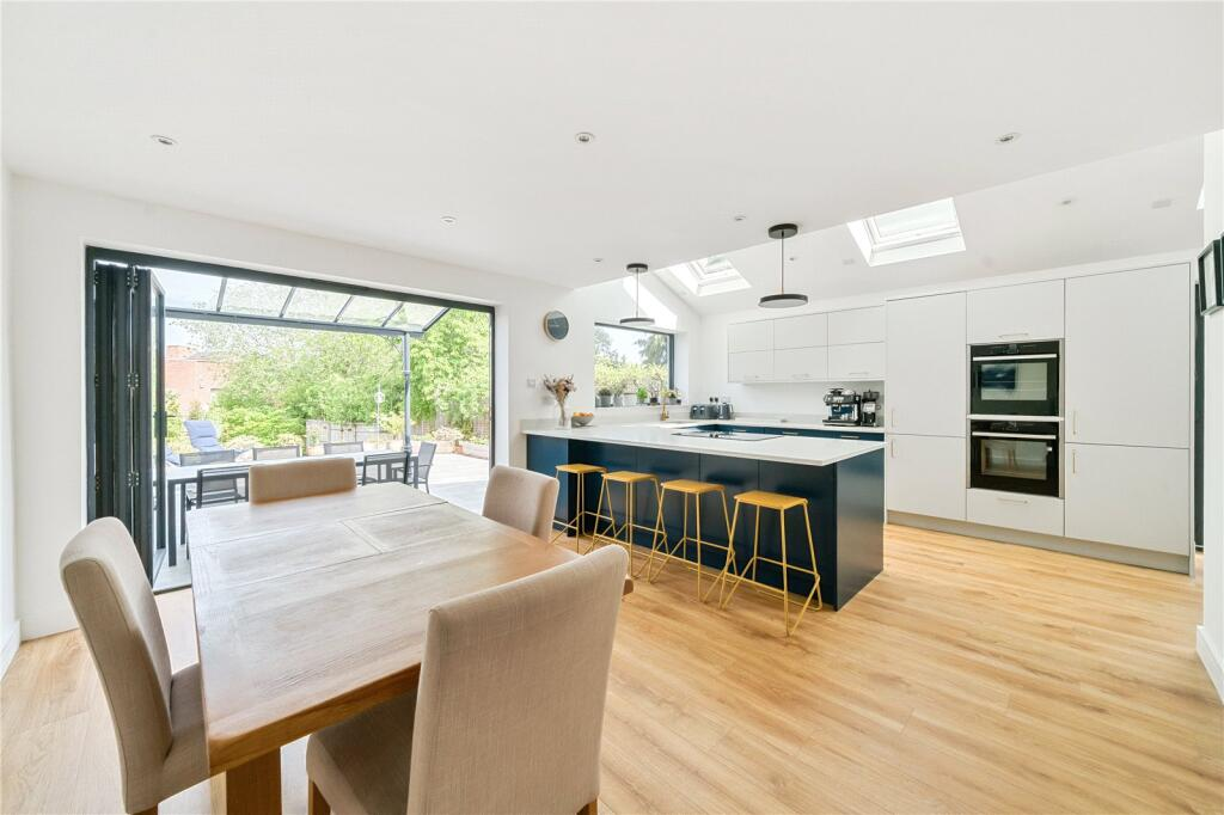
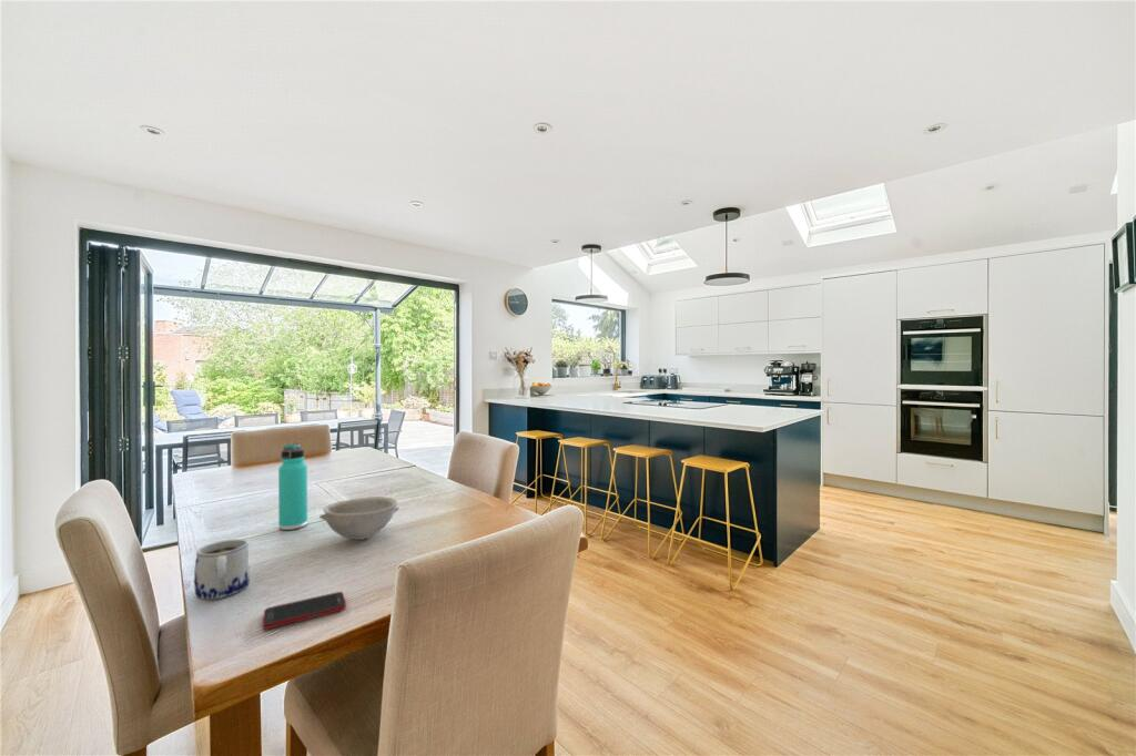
+ cell phone [262,591,347,630]
+ mug [193,538,251,601]
+ thermos bottle [277,442,308,531]
+ bowl [318,496,400,541]
